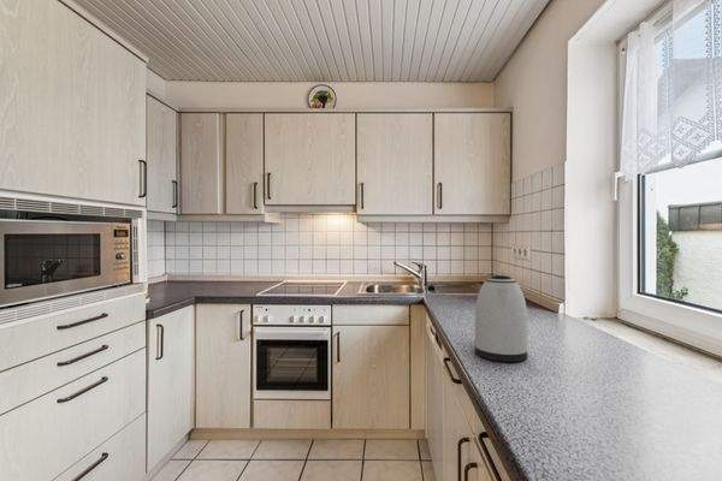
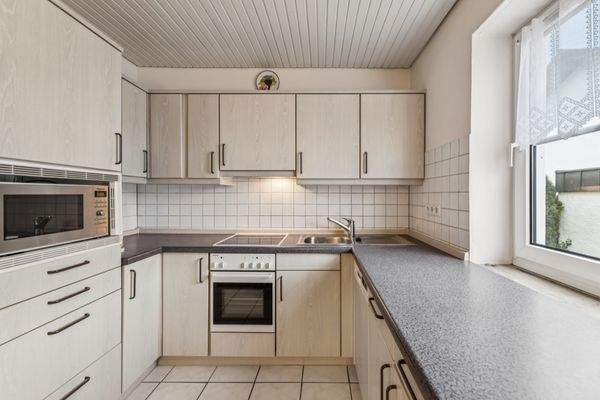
- kettle [473,274,529,363]
